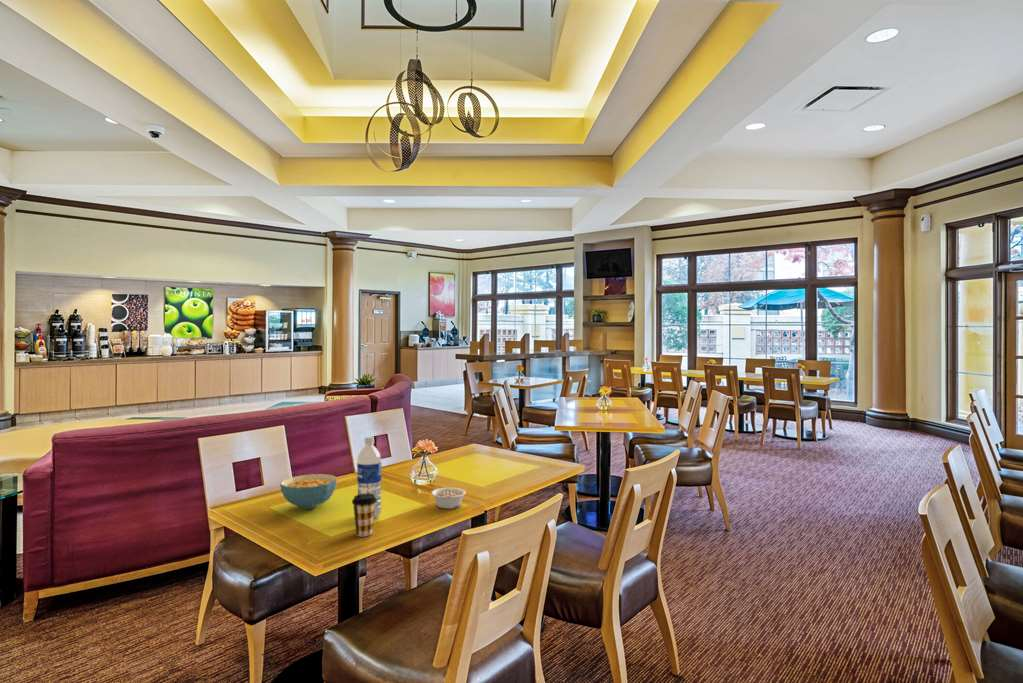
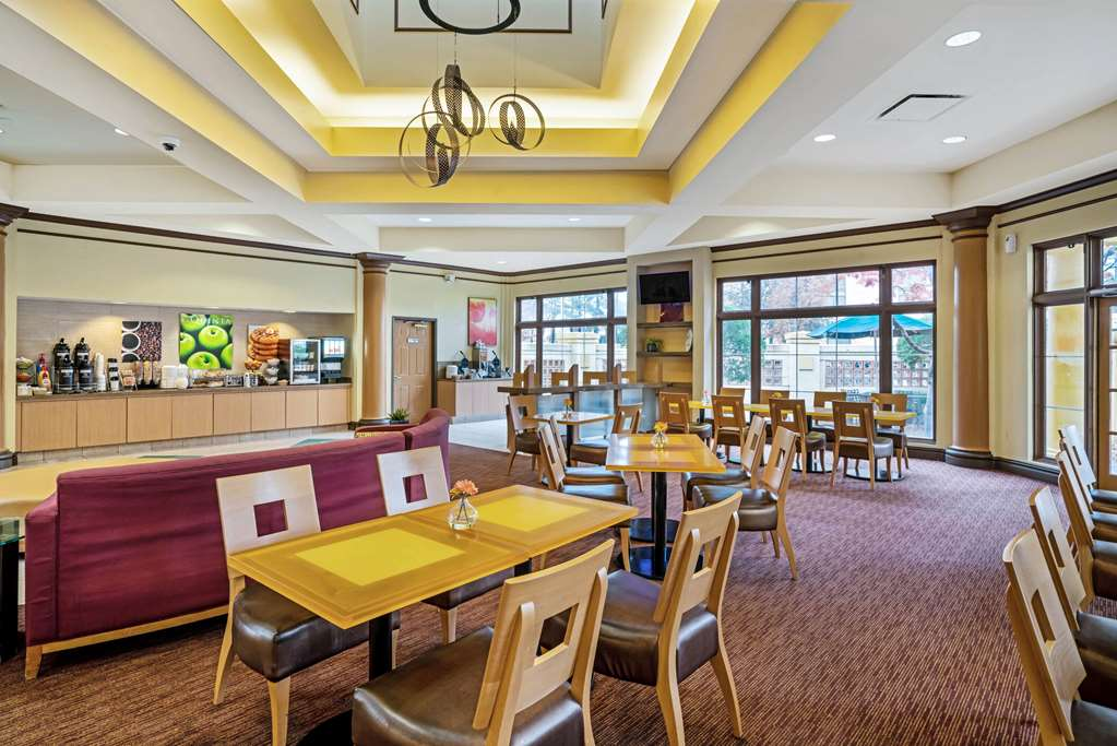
- cereal bowl [279,473,338,510]
- water bottle [356,435,382,519]
- coffee cup [351,494,377,537]
- legume [430,487,467,510]
